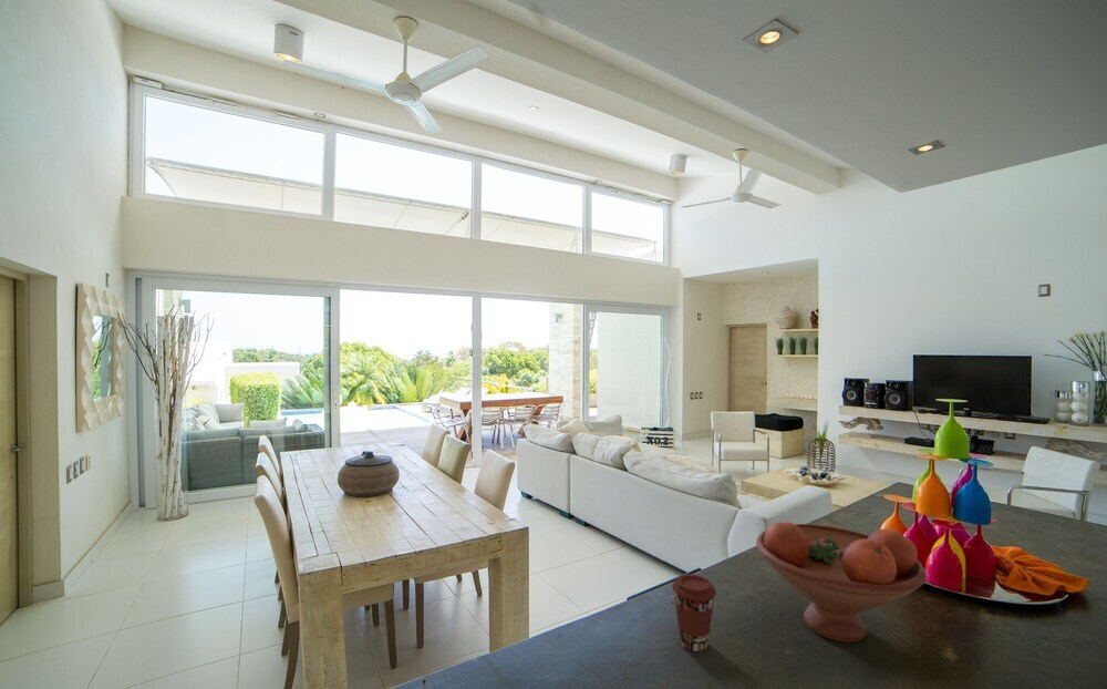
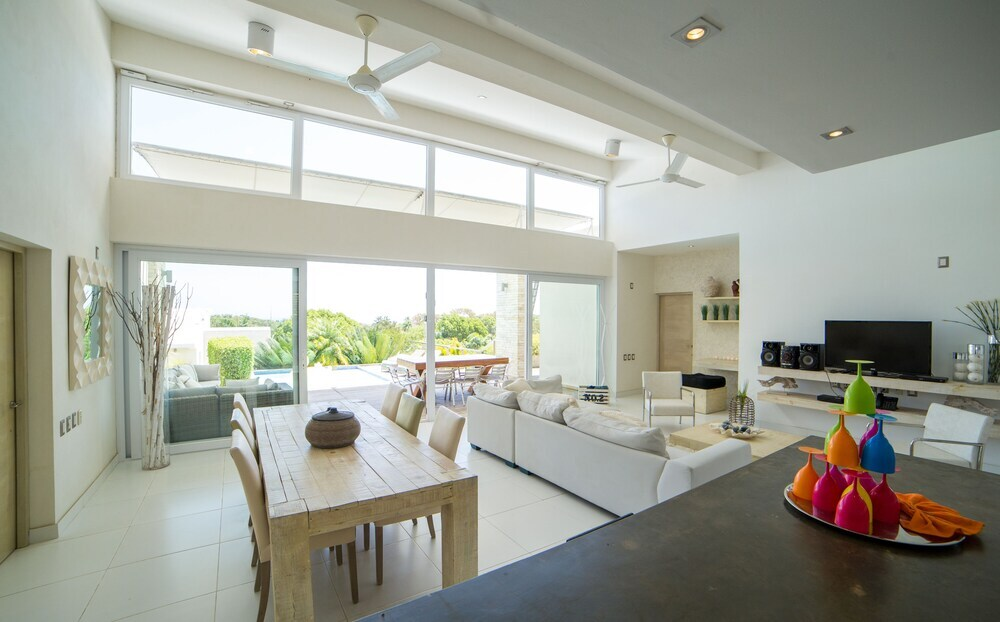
- fruit bowl [755,521,928,644]
- coffee cup [671,573,717,652]
